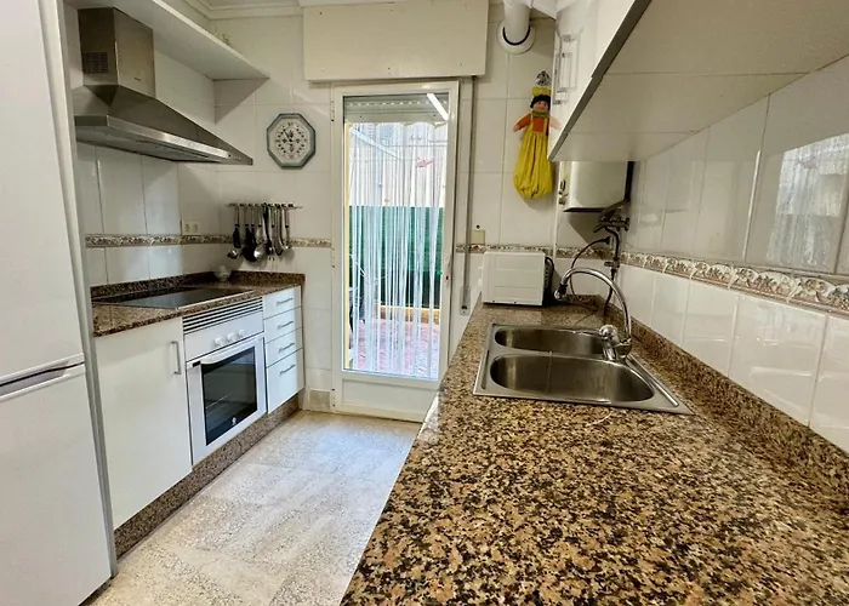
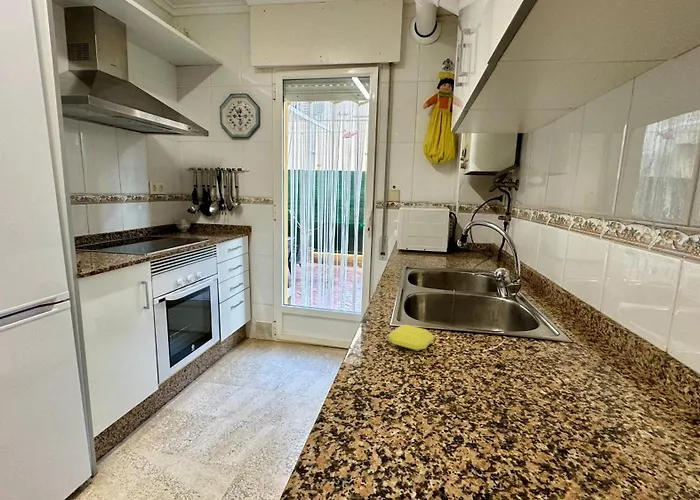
+ soap bar [387,324,435,352]
